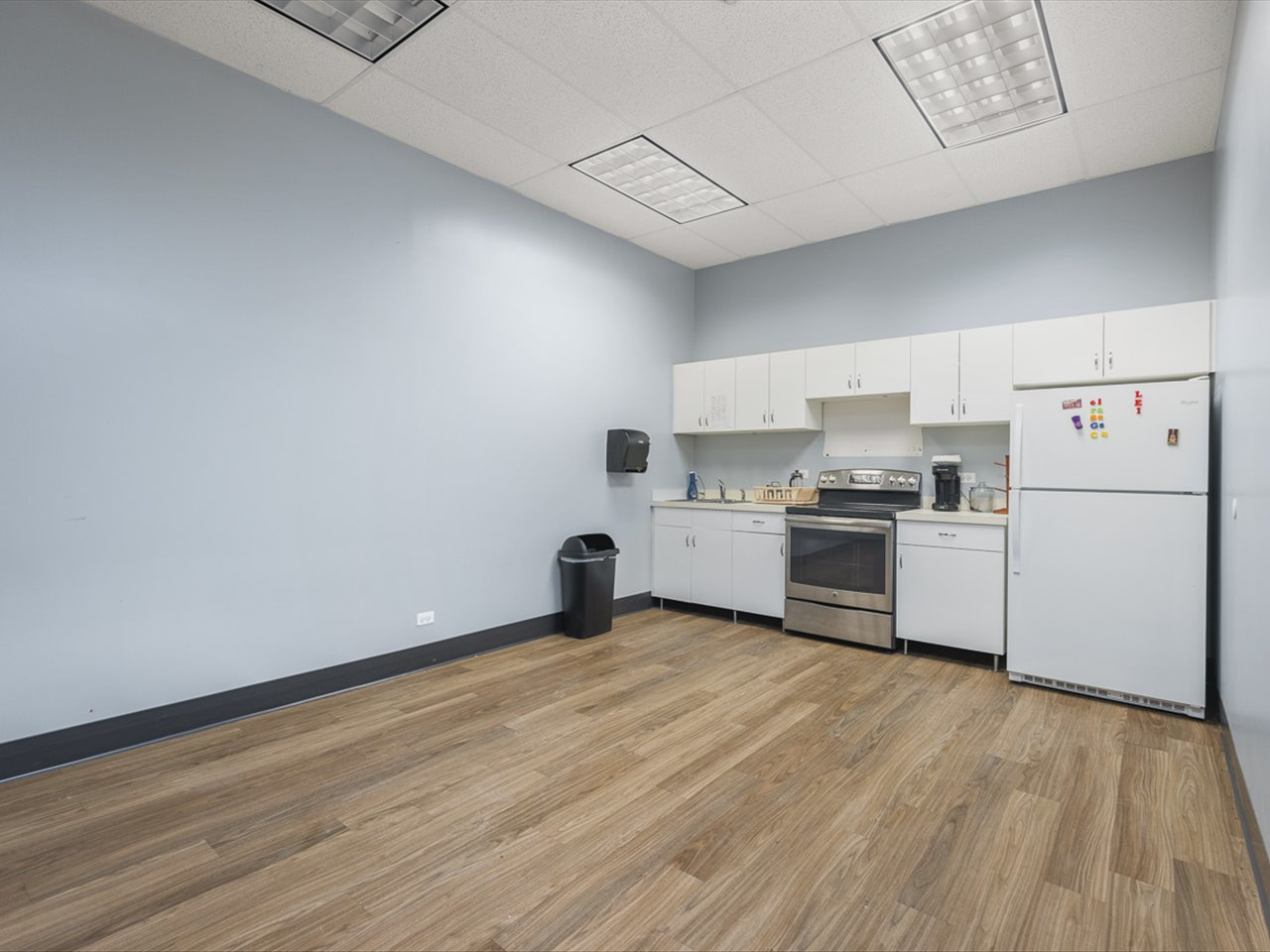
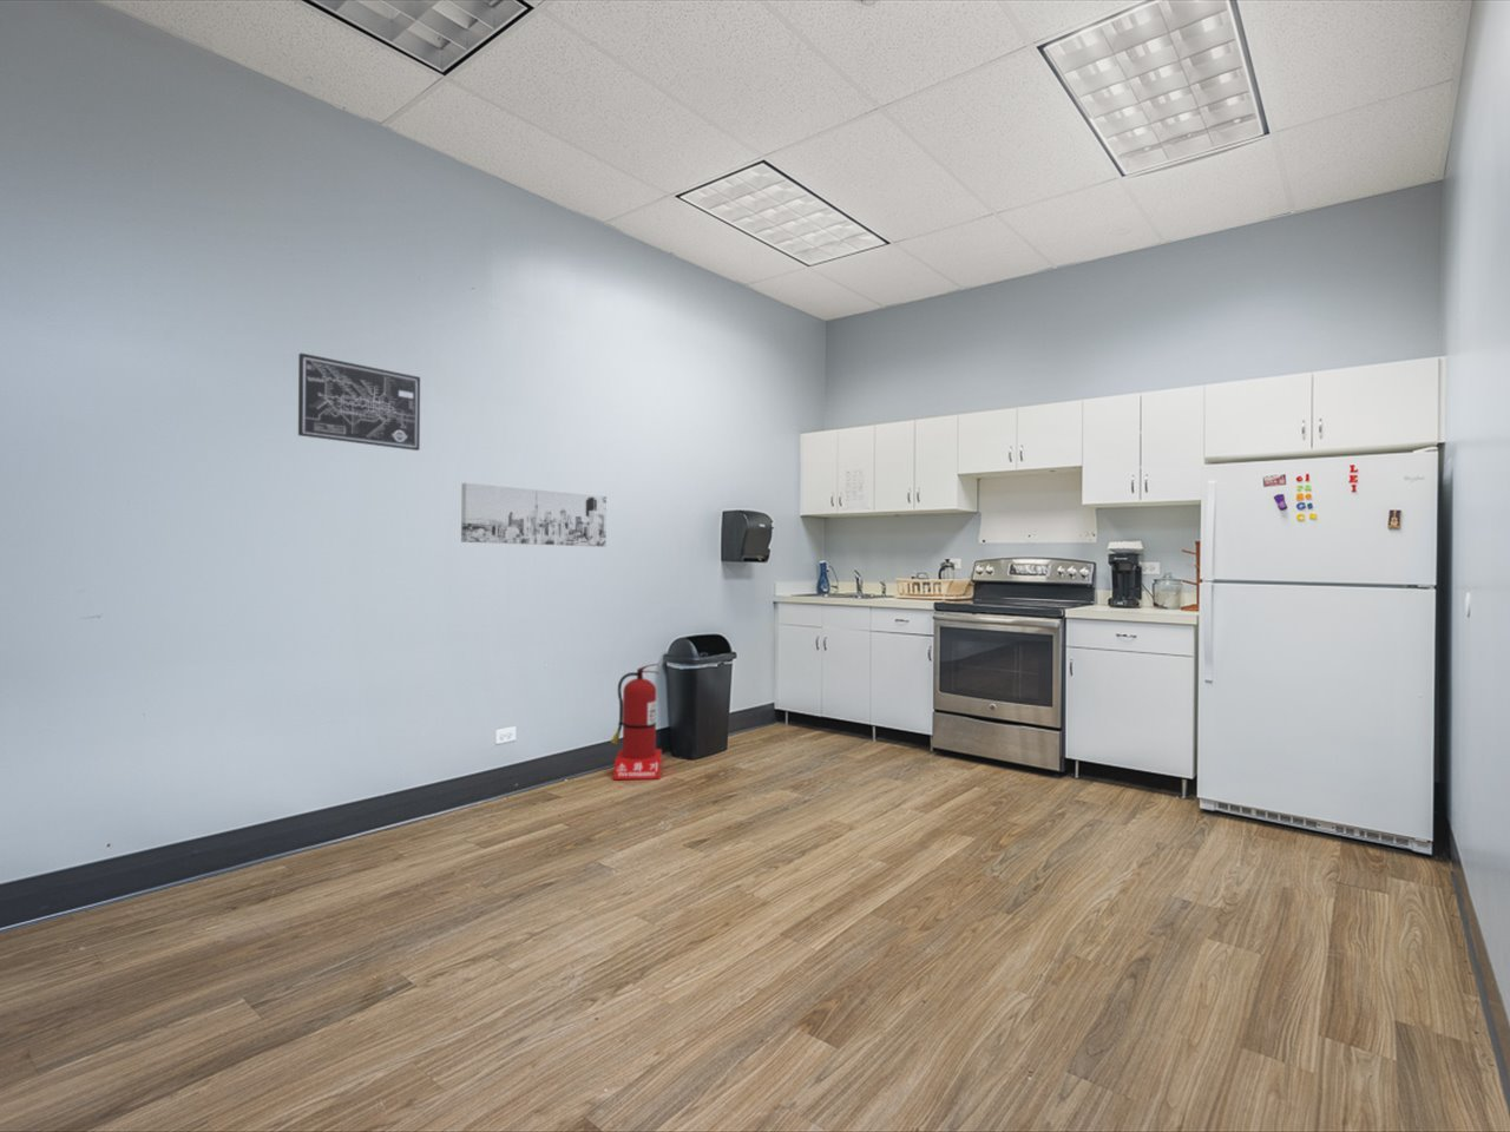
+ wall art [297,352,421,452]
+ wall art [460,483,608,547]
+ fire extinguisher [610,662,663,780]
